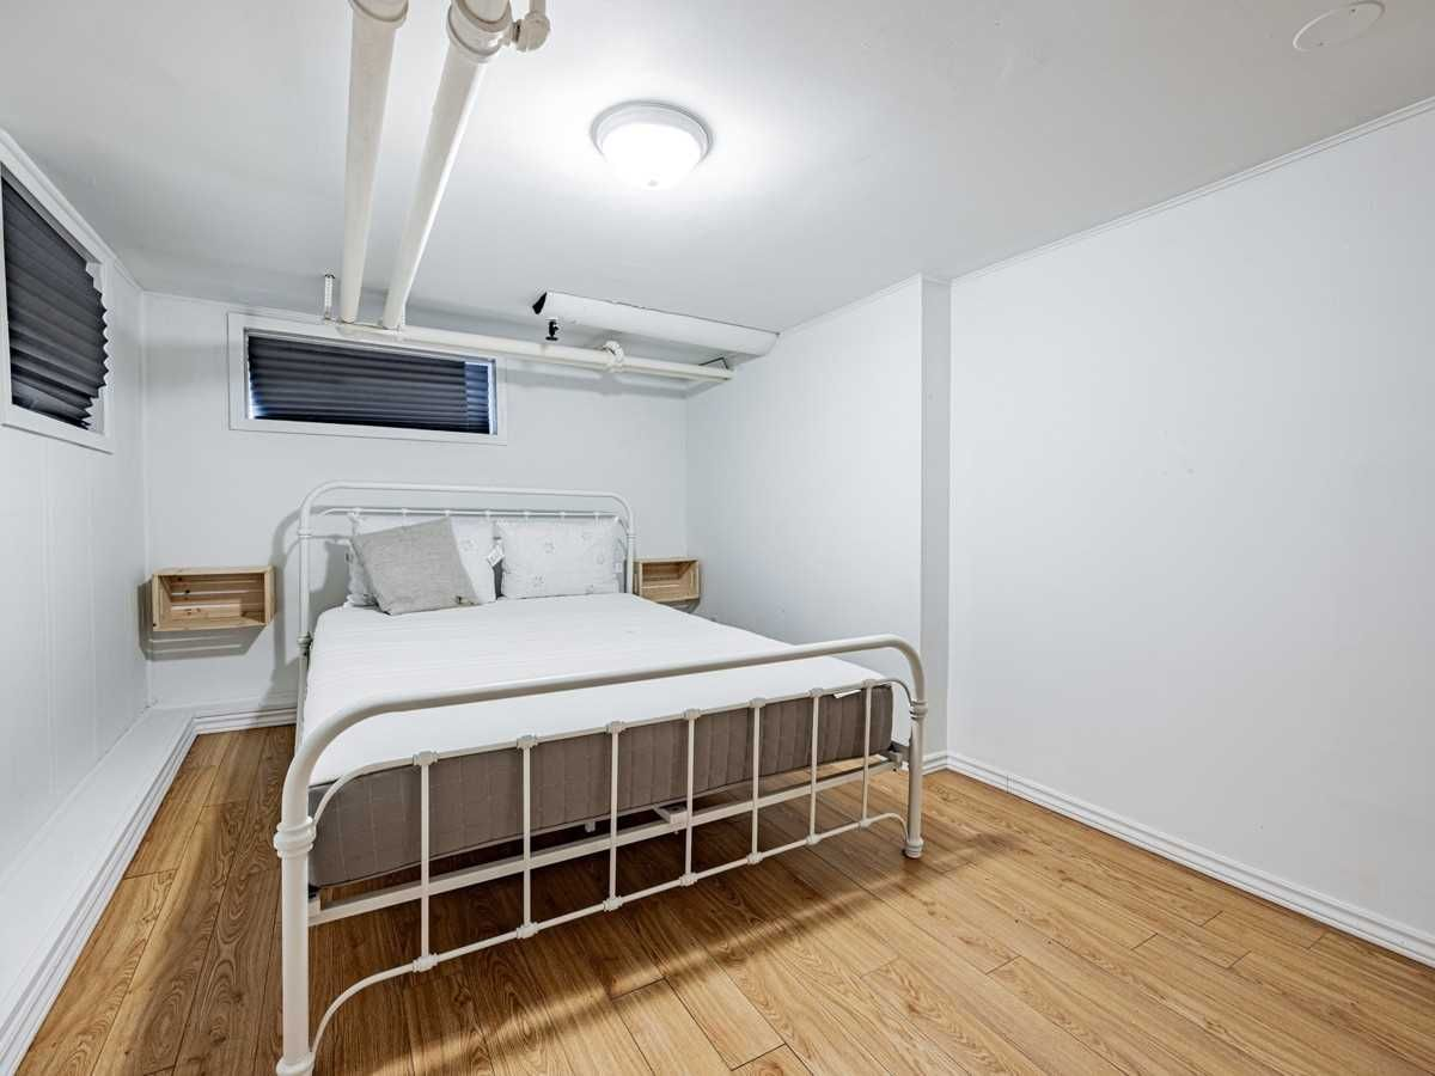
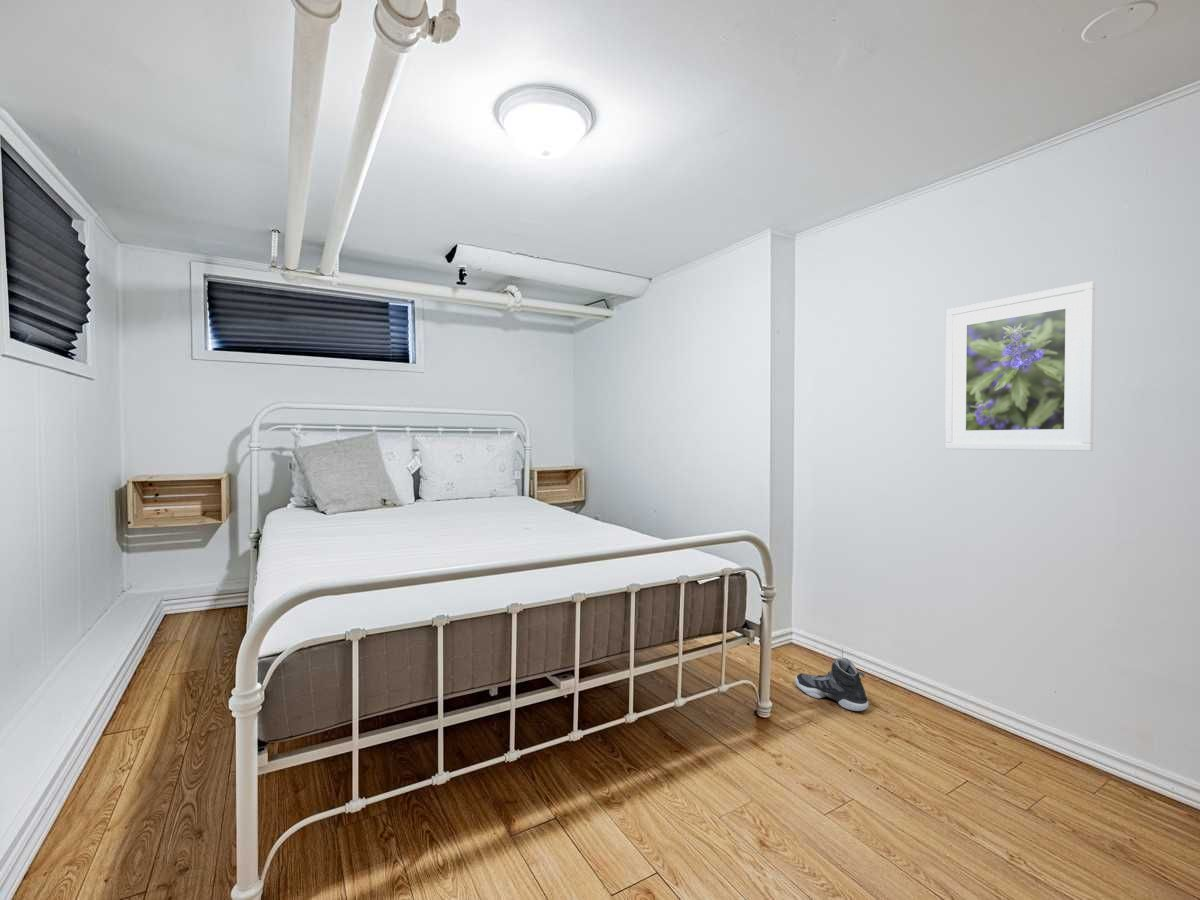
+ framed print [944,281,1096,452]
+ sneaker [794,657,869,712]
